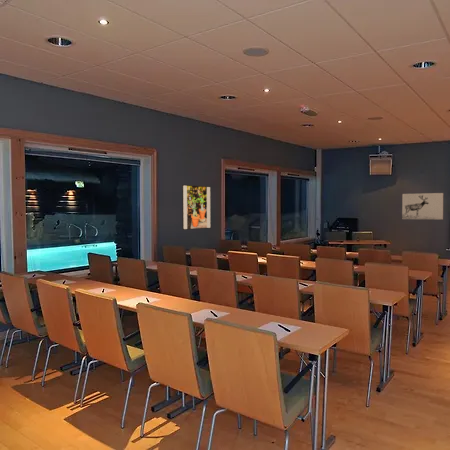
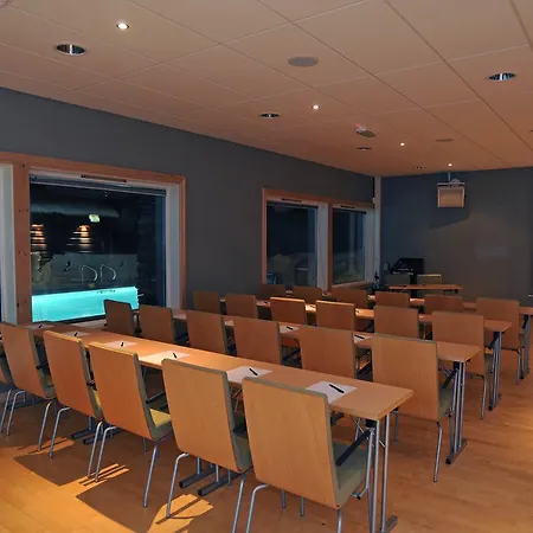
- wall art [401,192,444,221]
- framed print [181,184,212,231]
